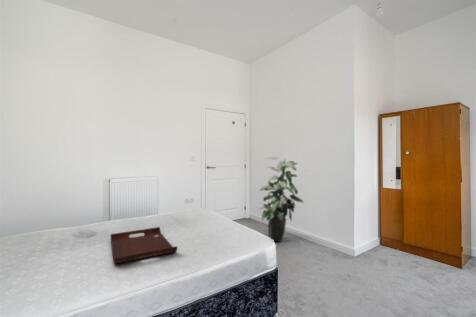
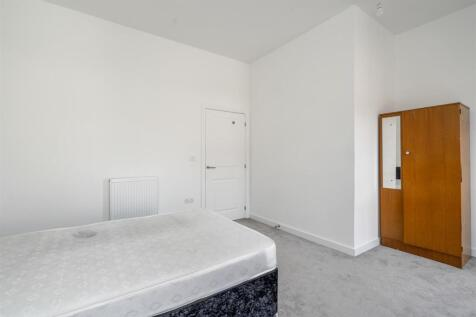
- serving tray [110,226,178,265]
- indoor plant [258,156,304,243]
